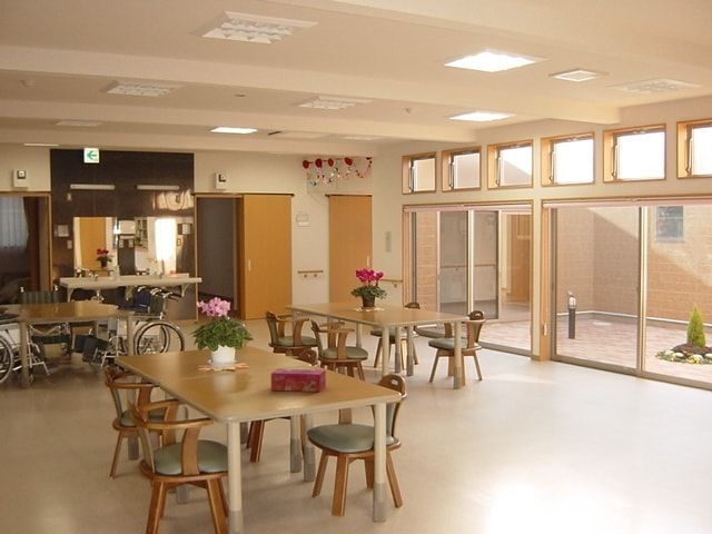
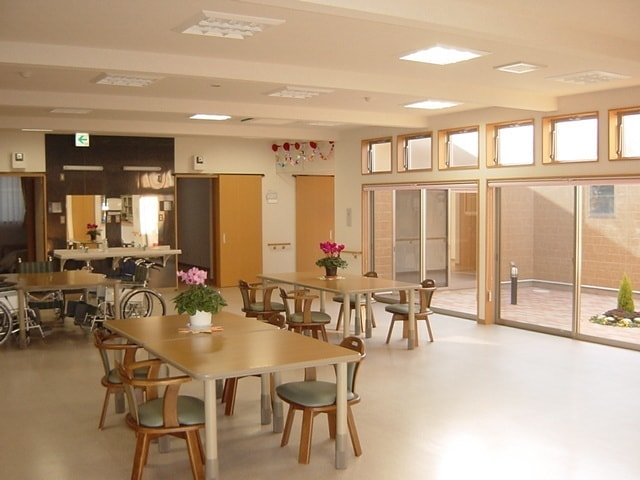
- tissue box [270,368,327,393]
